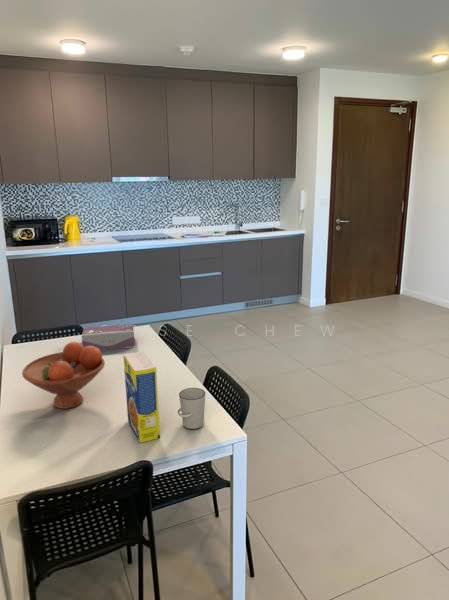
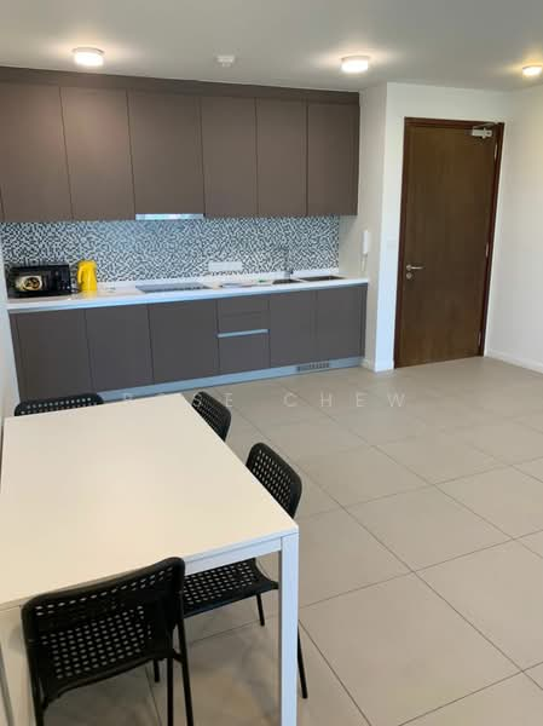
- fruit bowl [21,341,106,410]
- tissue box [81,323,136,351]
- cup [177,387,206,430]
- legume [122,350,161,444]
